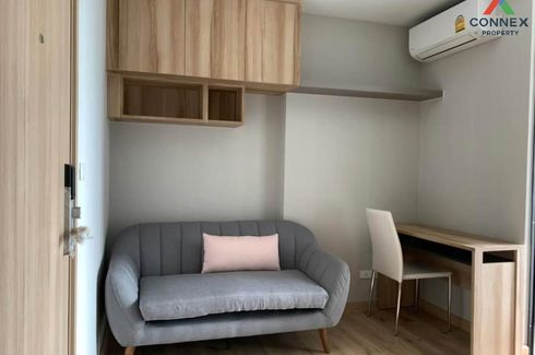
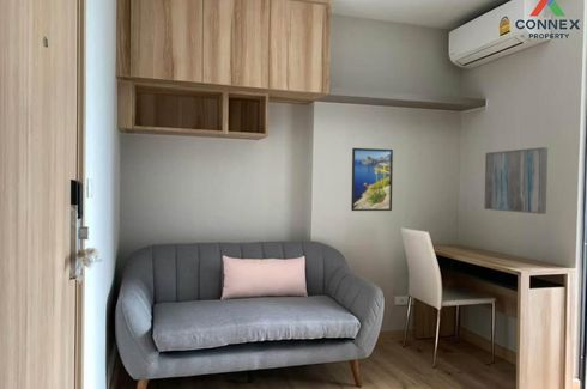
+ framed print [350,147,394,212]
+ wall art [483,146,549,215]
